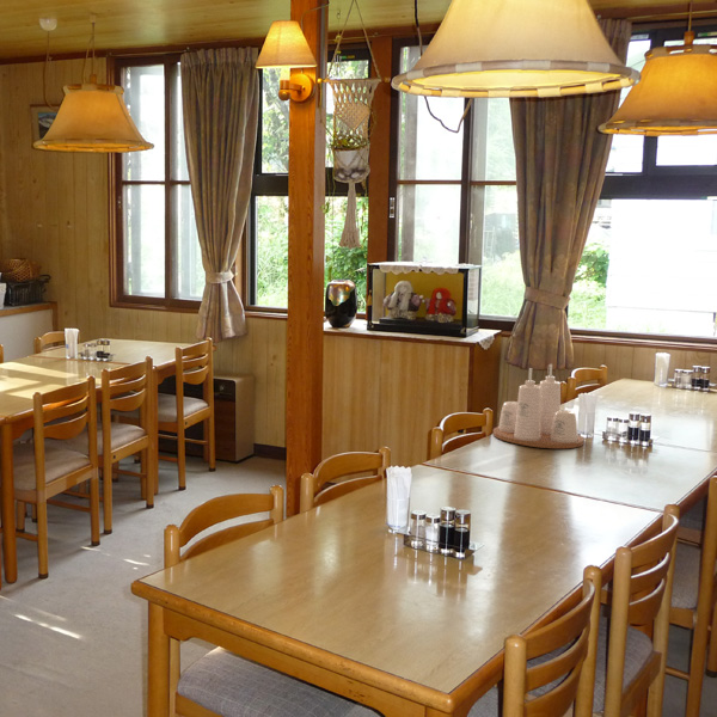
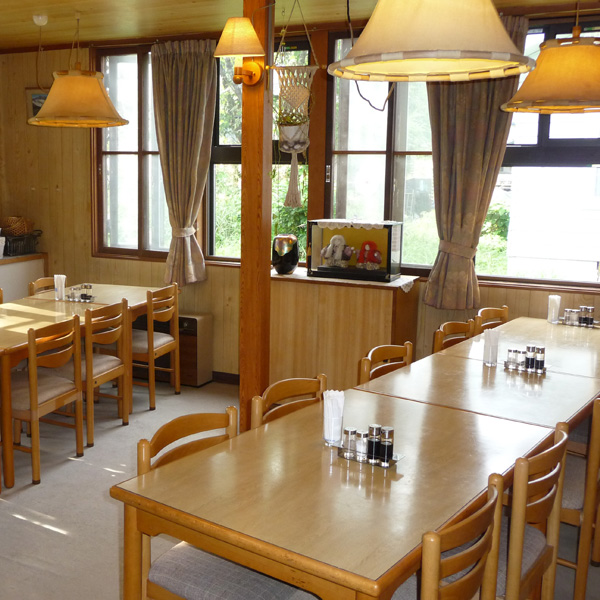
- condiment set [492,363,584,449]
